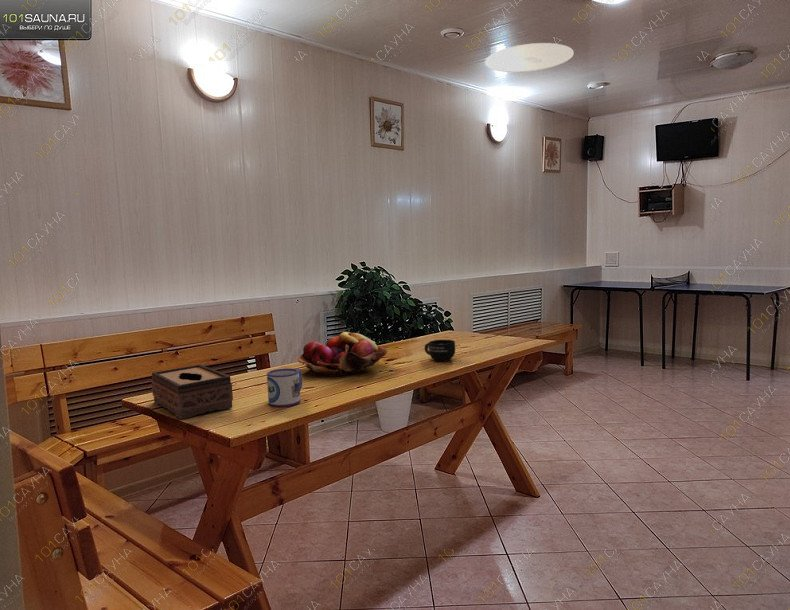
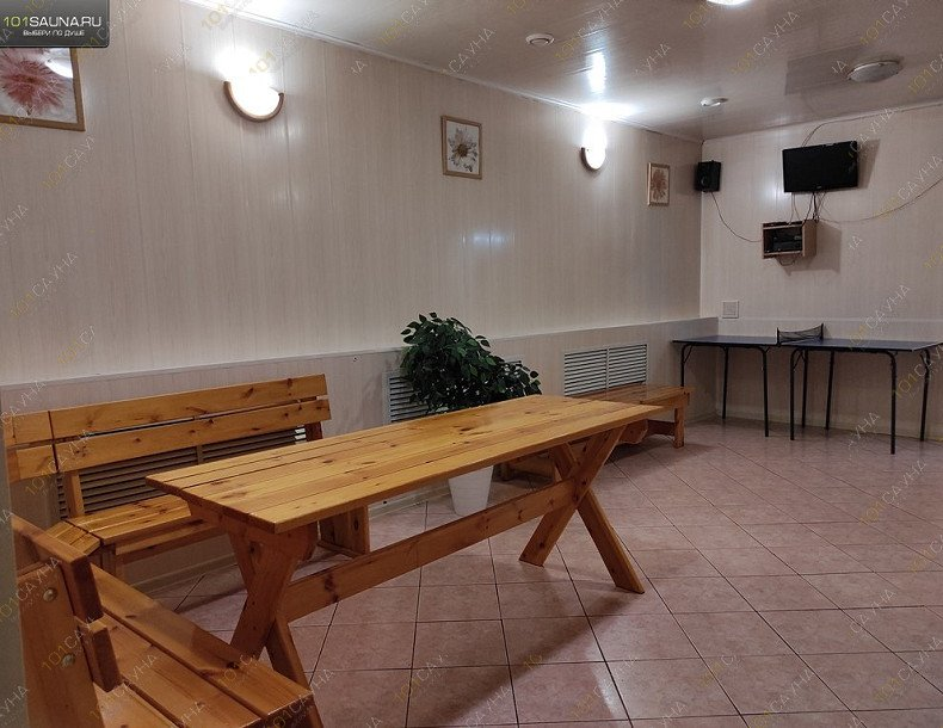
- mug [424,339,456,362]
- ceiling light [484,42,575,73]
- fruit basket [297,331,389,377]
- mug [266,367,303,408]
- tissue box [150,364,234,420]
